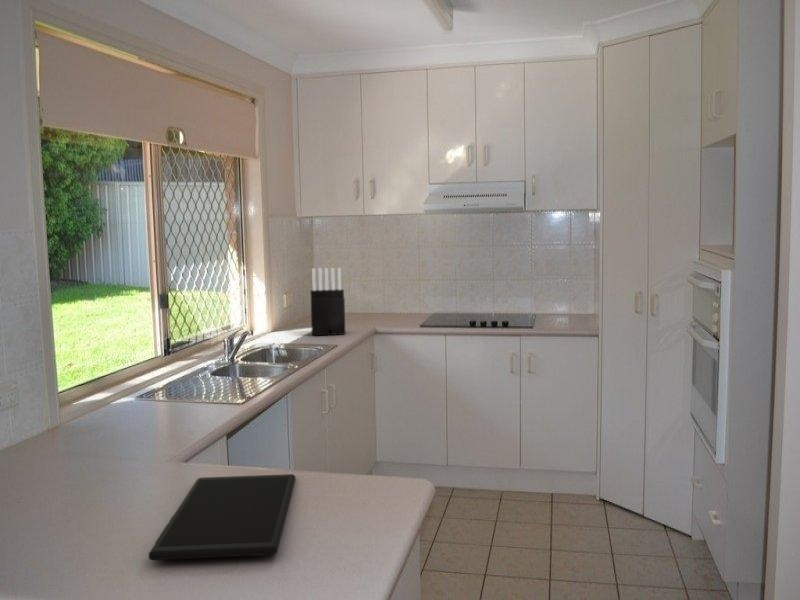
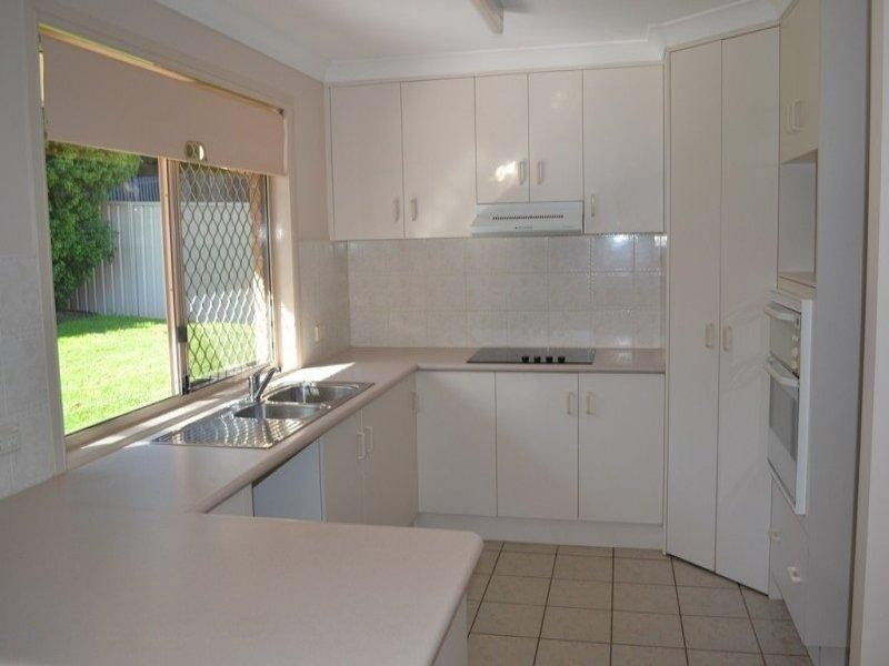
- cutting board [148,473,296,561]
- knife block [309,267,346,337]
